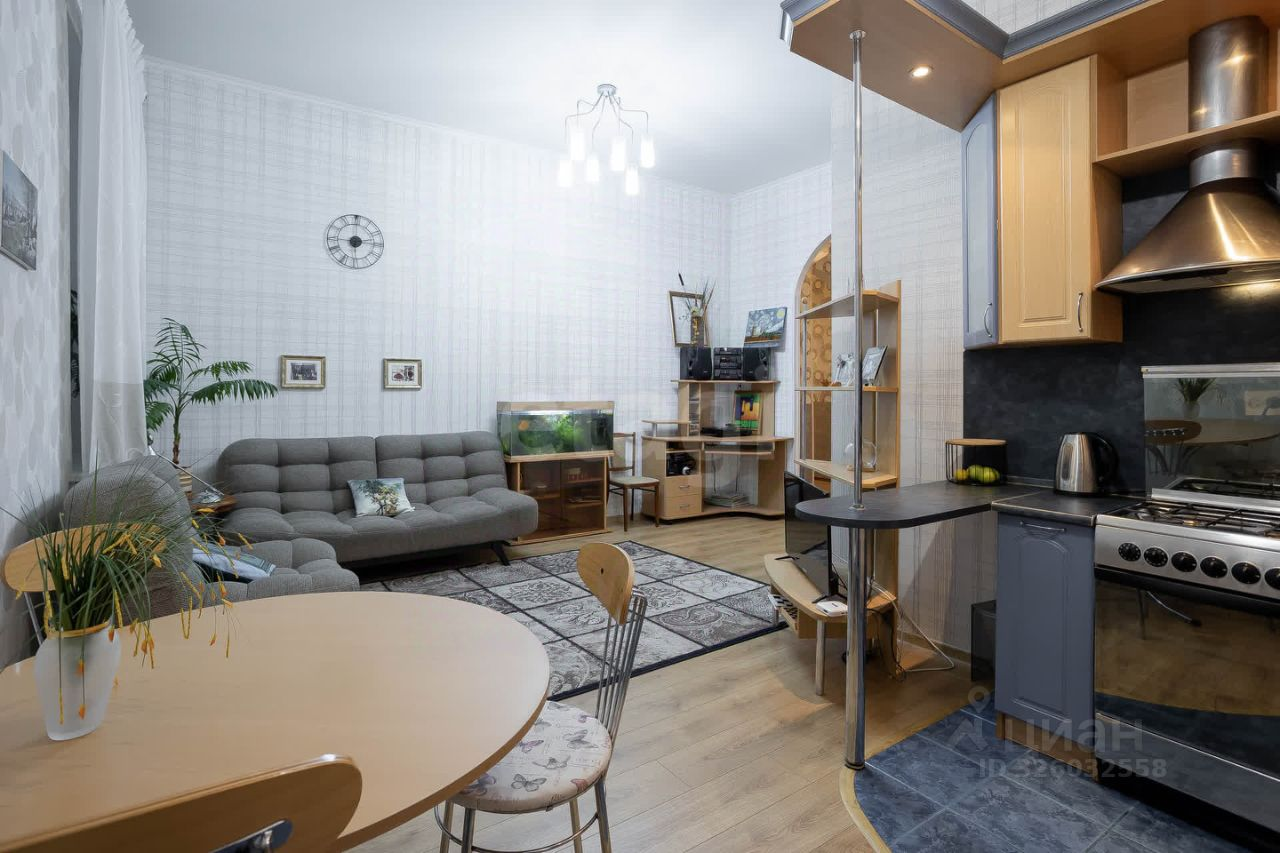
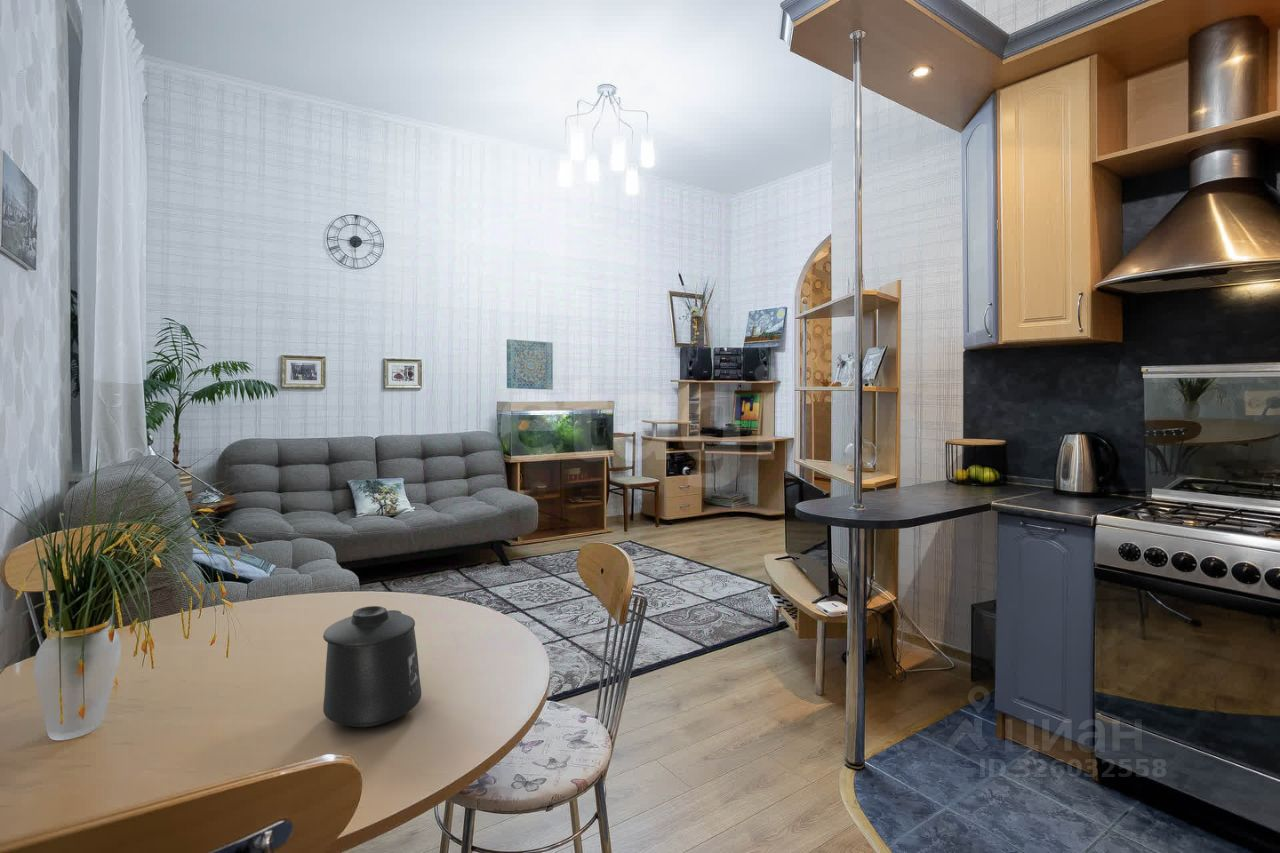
+ wall art [506,338,554,391]
+ mug [322,605,422,728]
